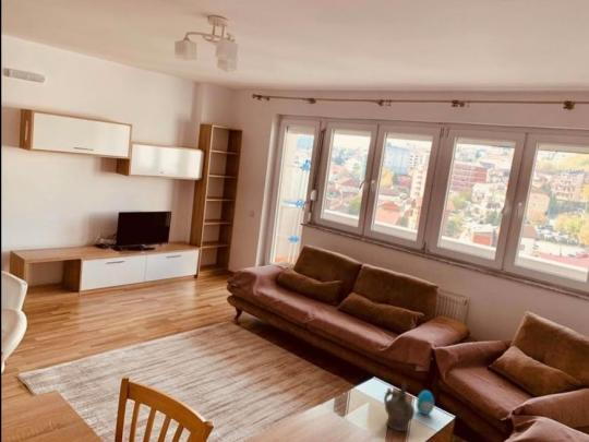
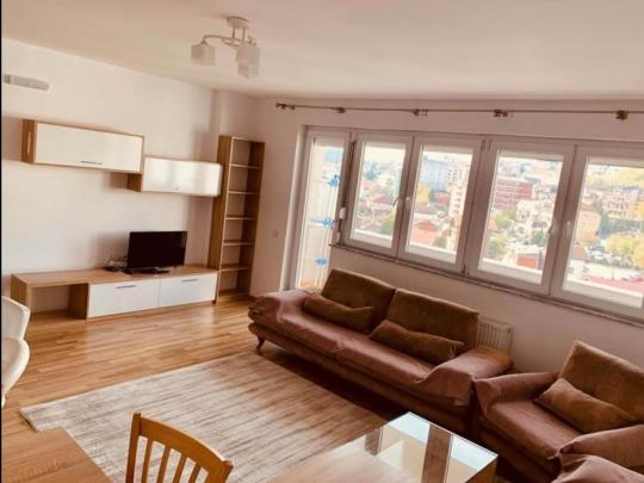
- ceremonial vessel [383,381,416,432]
- decorative egg [416,390,435,416]
